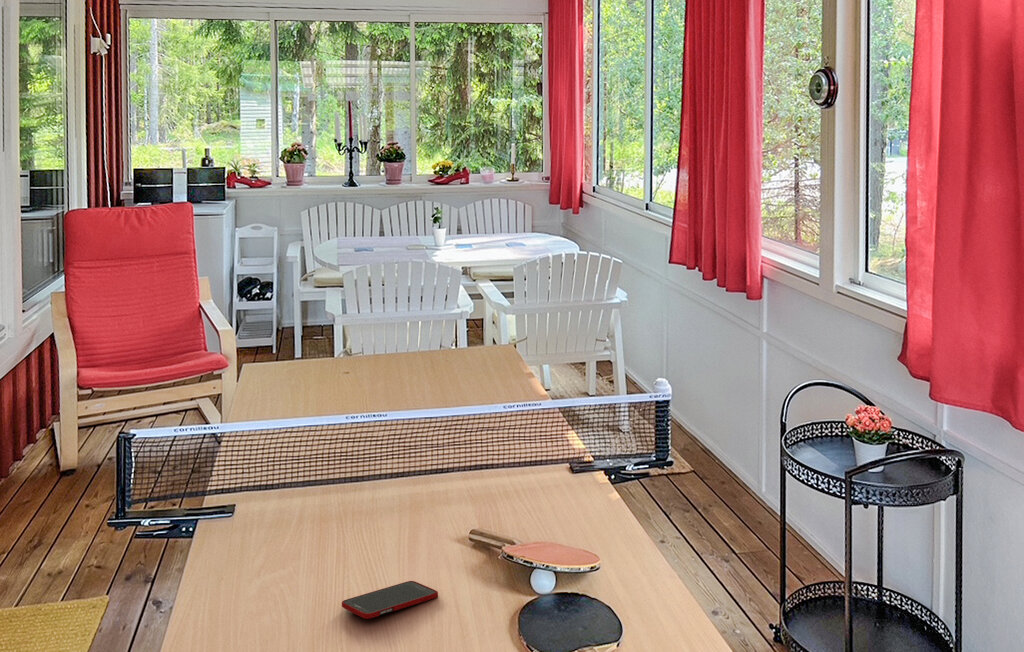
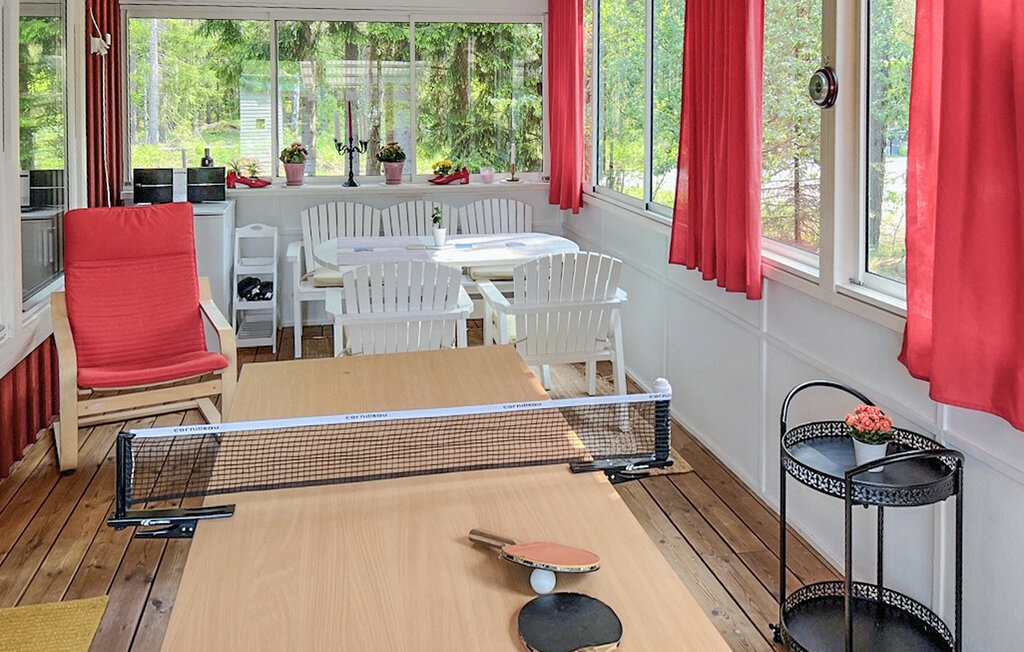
- cell phone [341,580,439,620]
